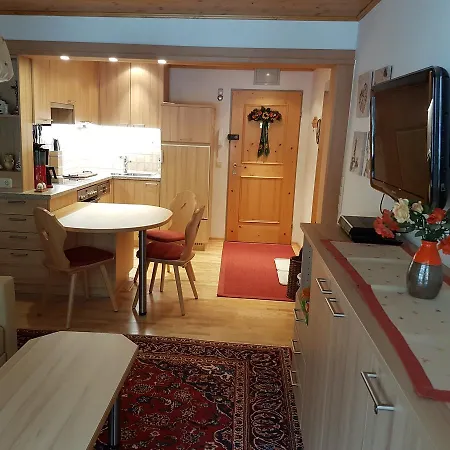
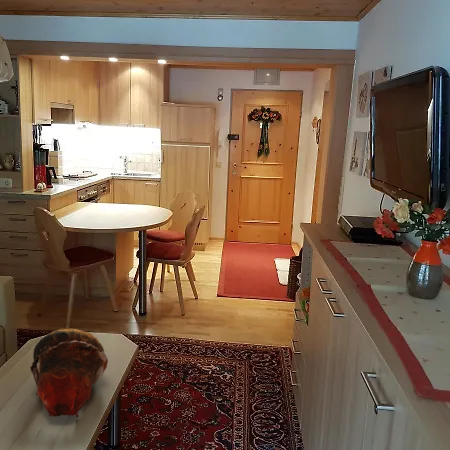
+ decorative bowl [29,327,109,419]
